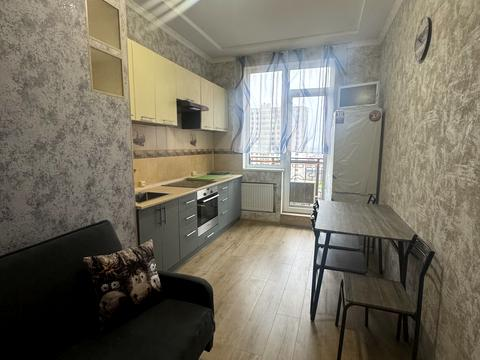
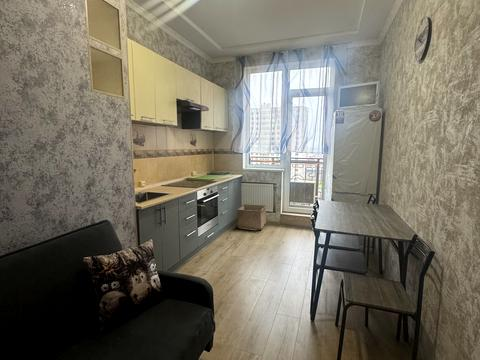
+ storage bin [236,204,267,231]
